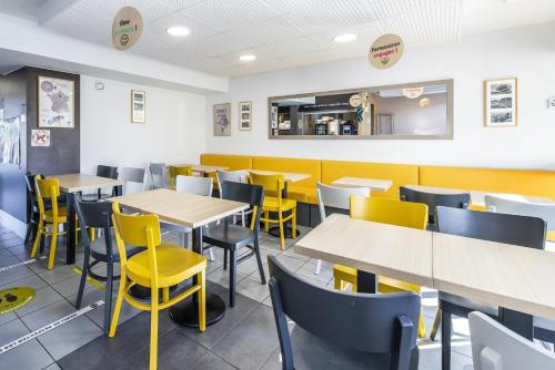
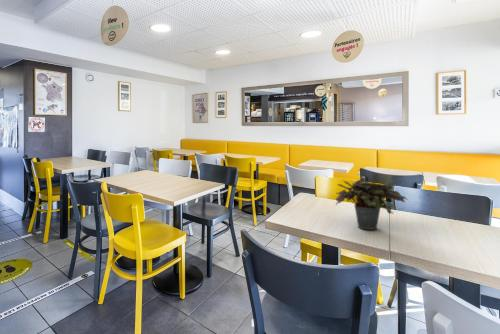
+ potted plant [335,178,408,231]
